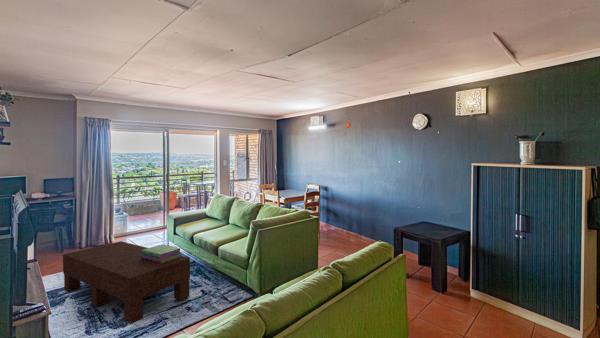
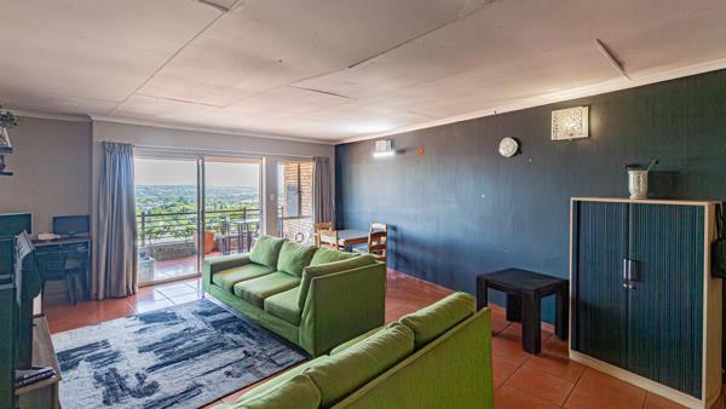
- stack of books [140,243,183,263]
- coffee table [62,240,191,325]
